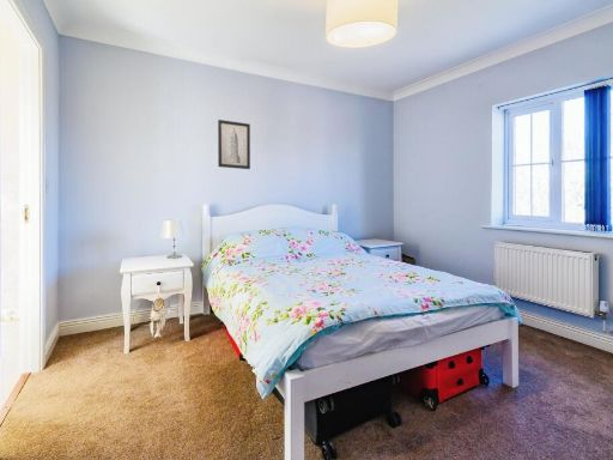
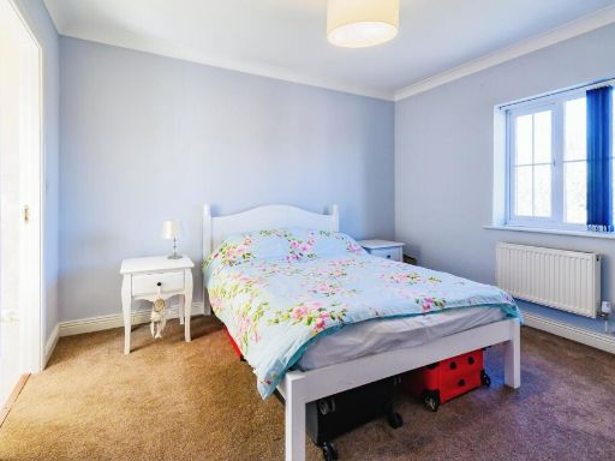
- wall art [217,119,251,170]
